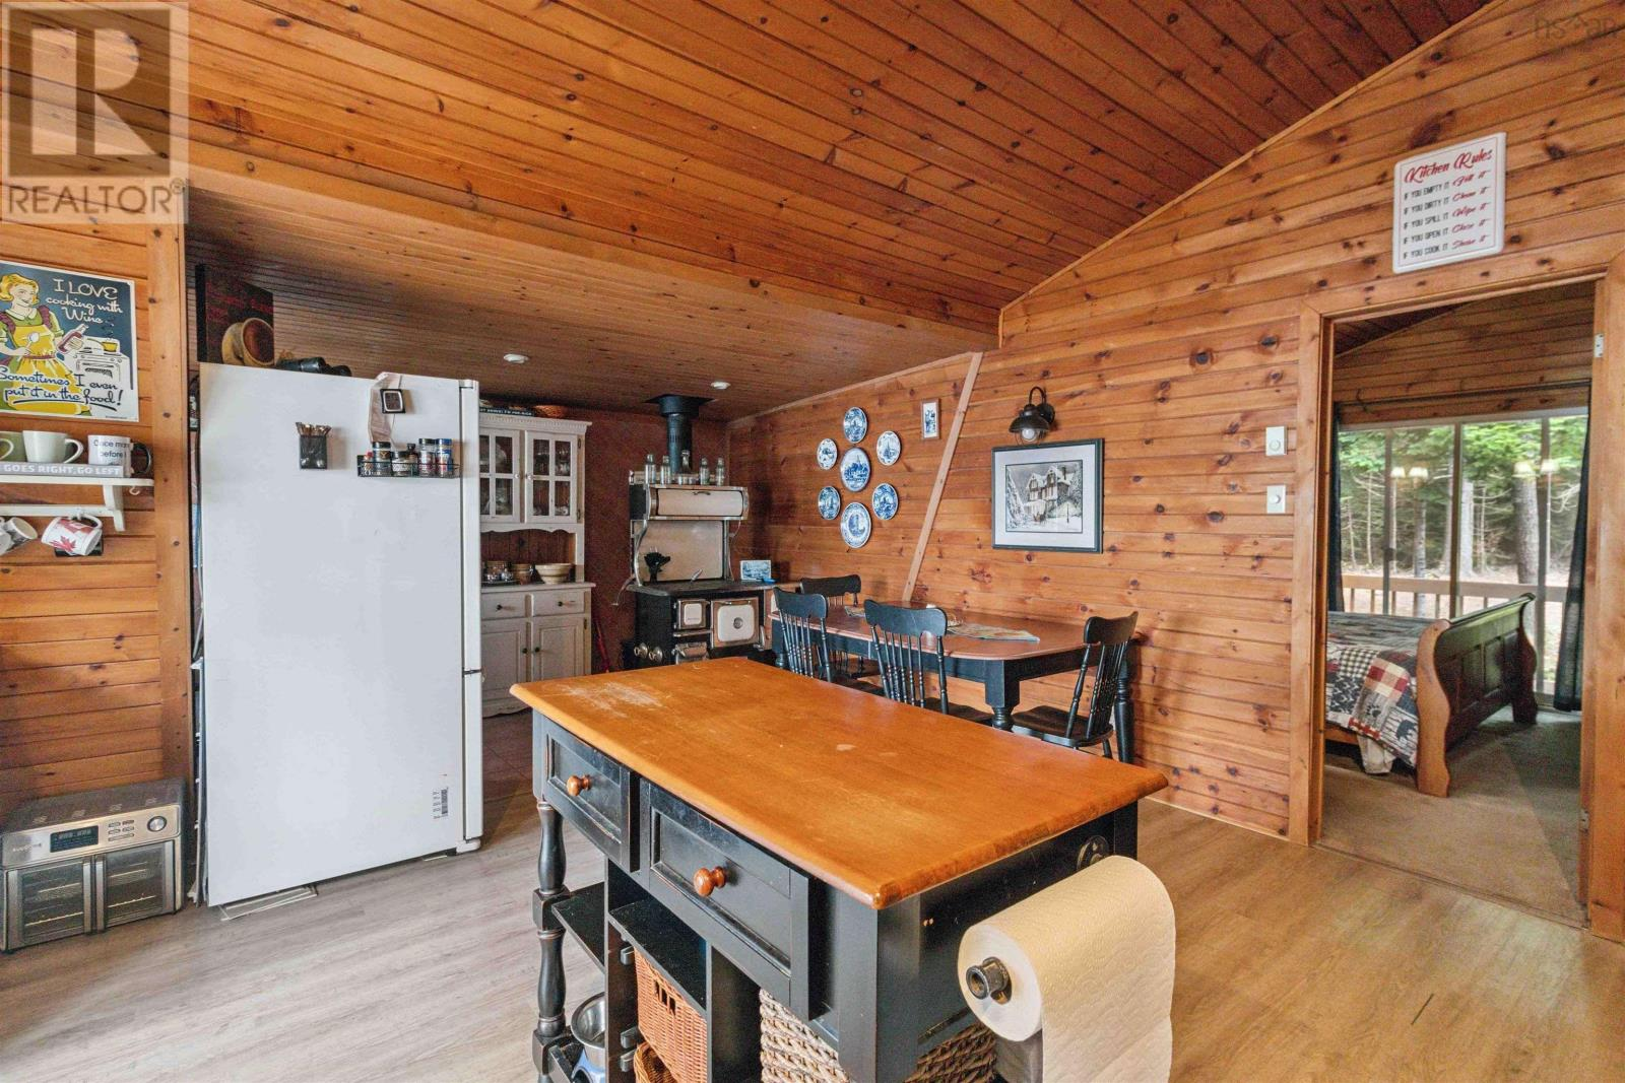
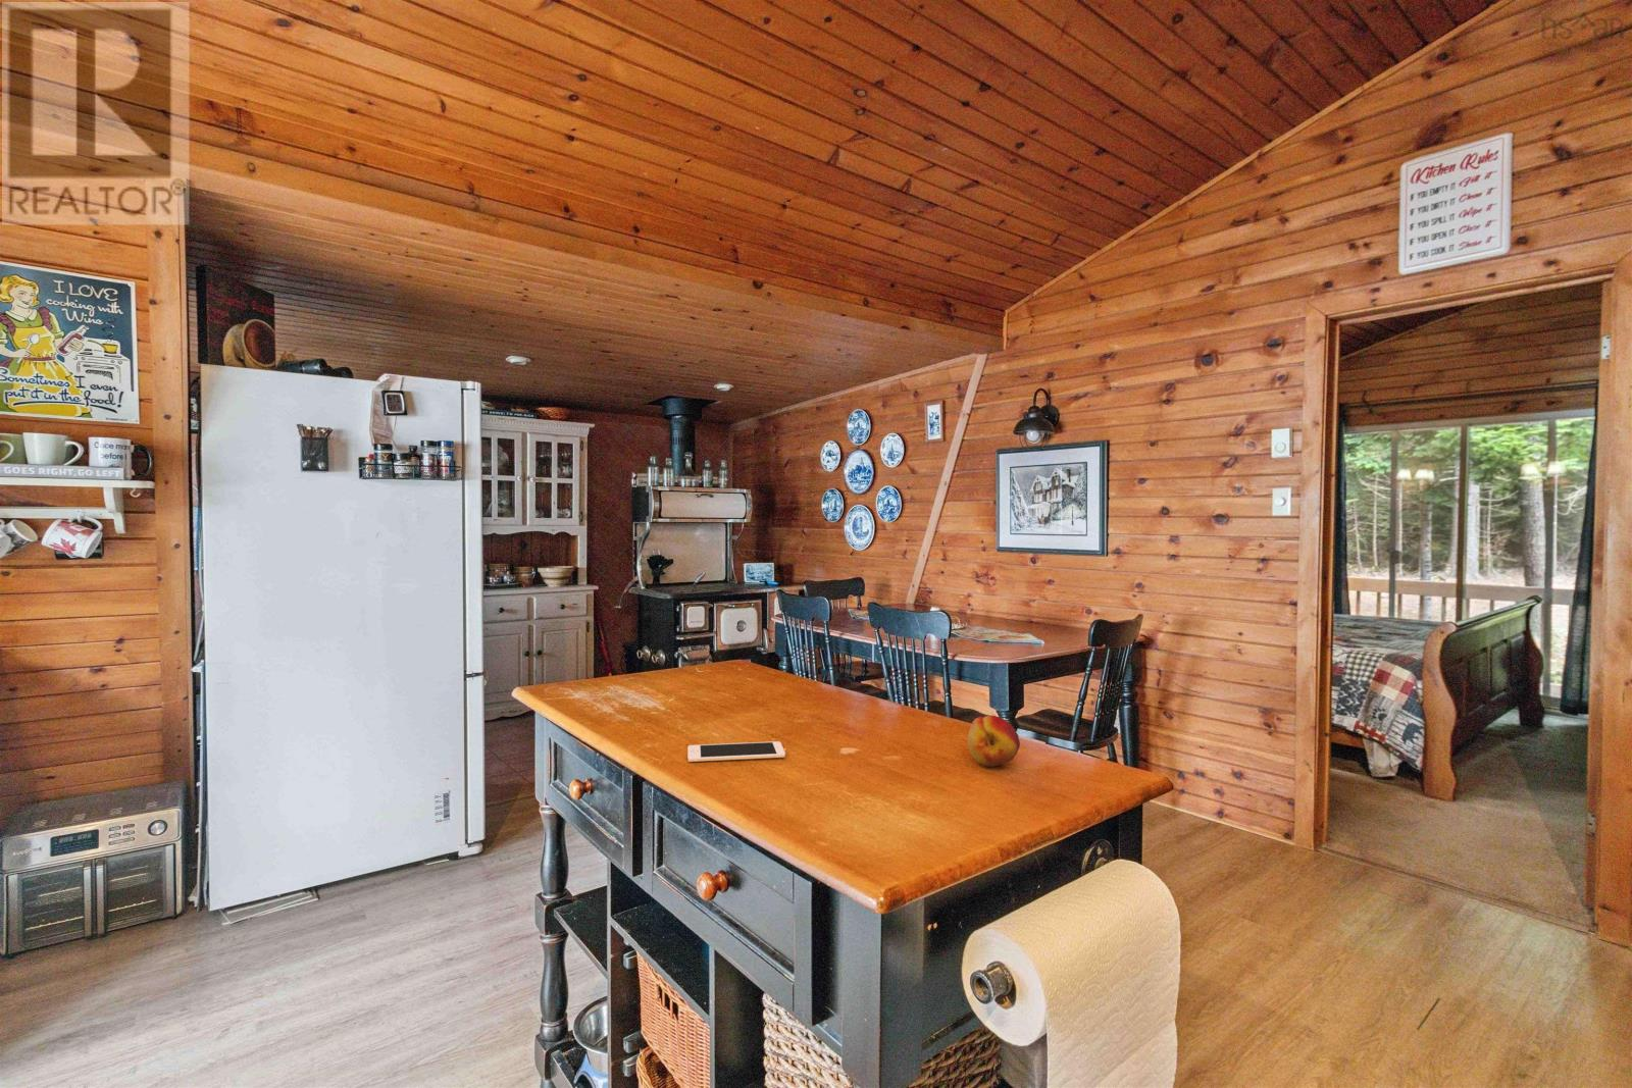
+ fruit [967,715,1021,767]
+ cell phone [686,741,787,763]
